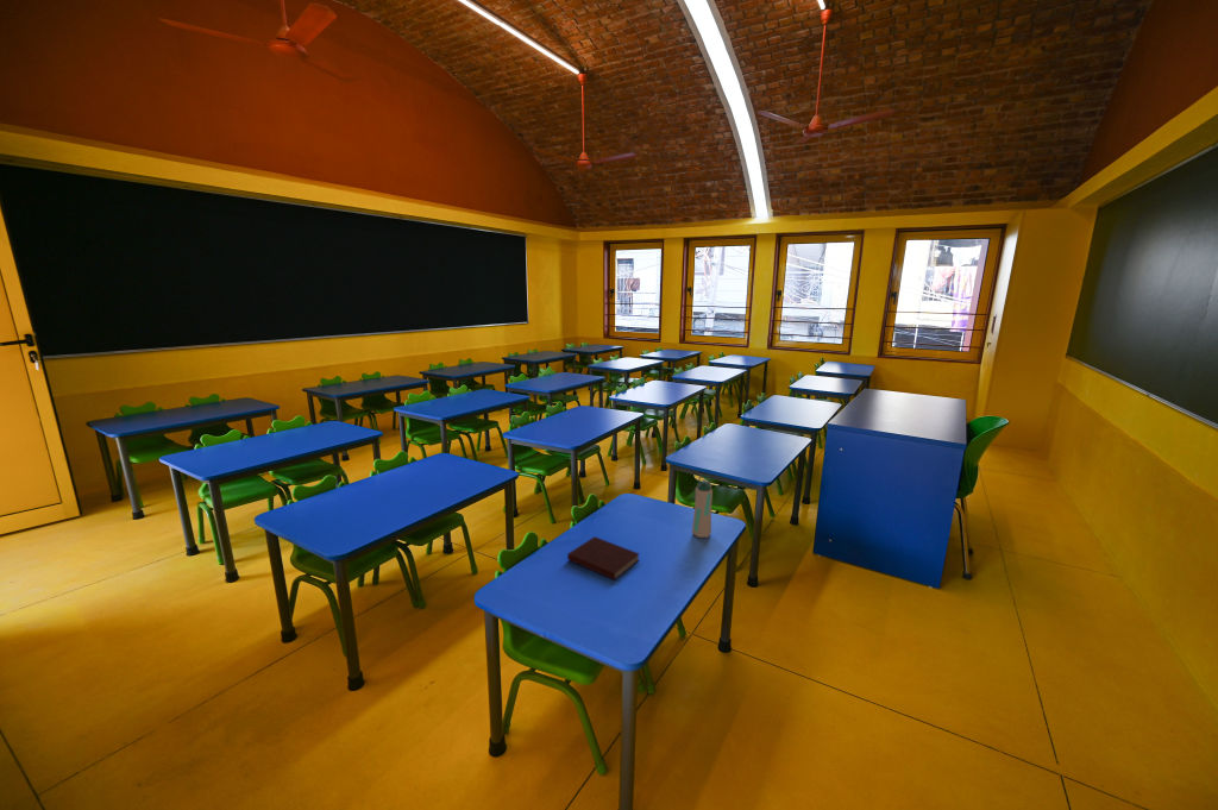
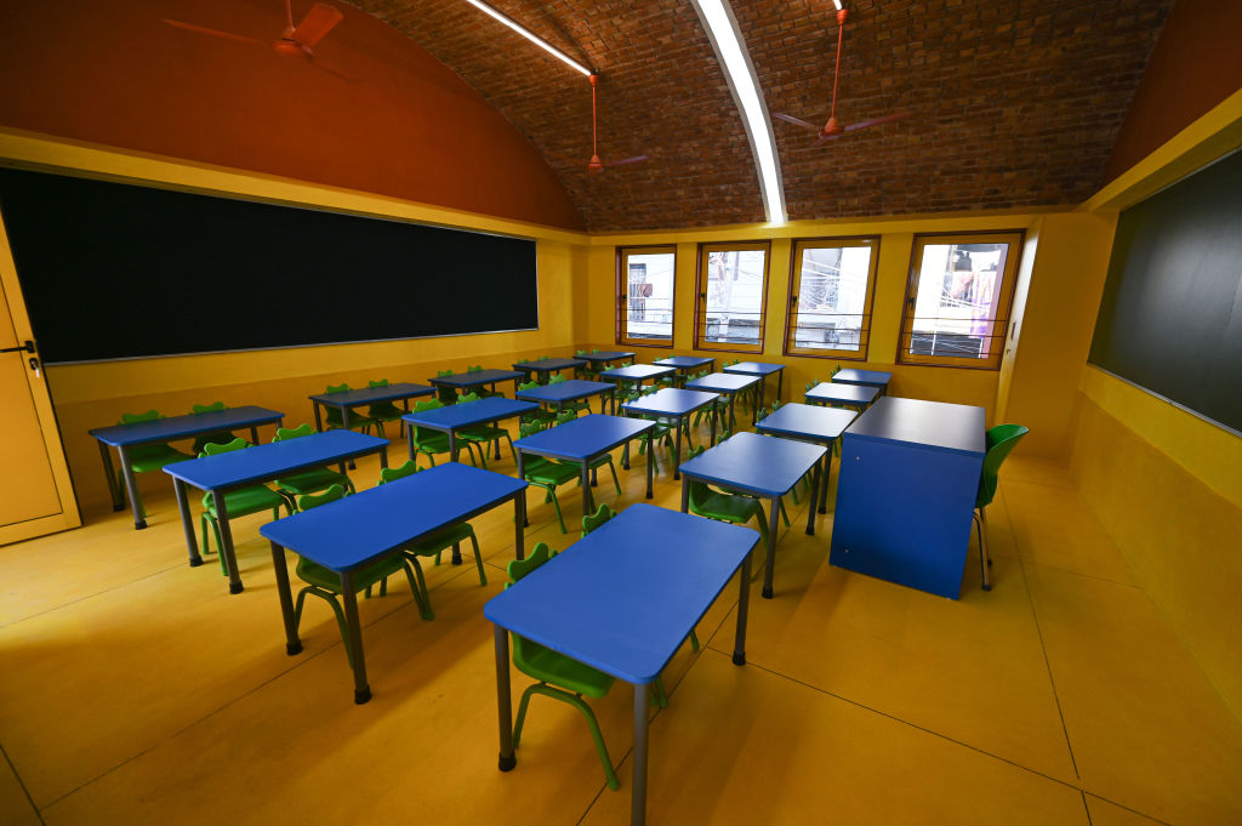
- notebook [566,535,641,582]
- water bottle [691,475,714,539]
